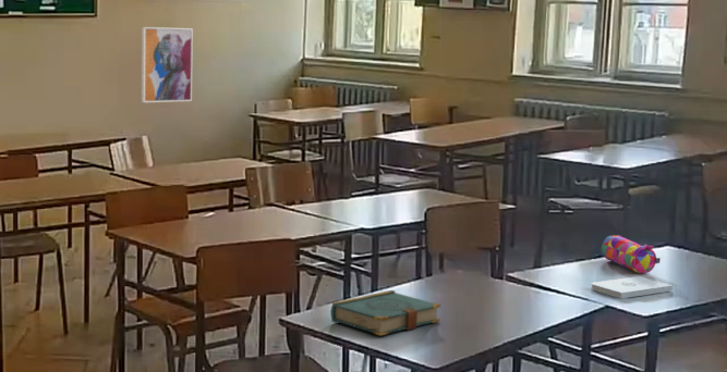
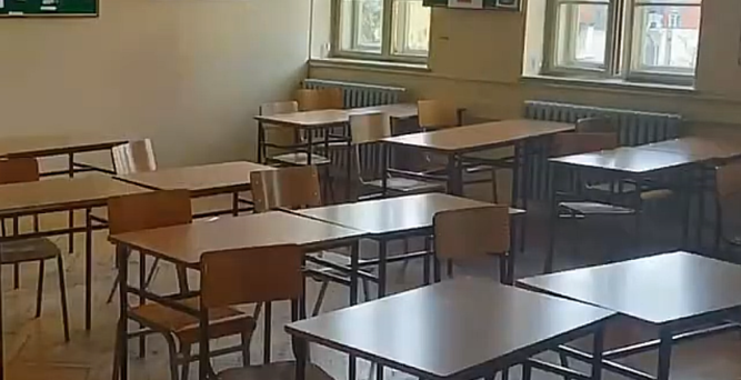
- book [329,289,443,337]
- wall art [141,26,194,103]
- pencil case [601,234,662,274]
- notepad [590,275,674,299]
